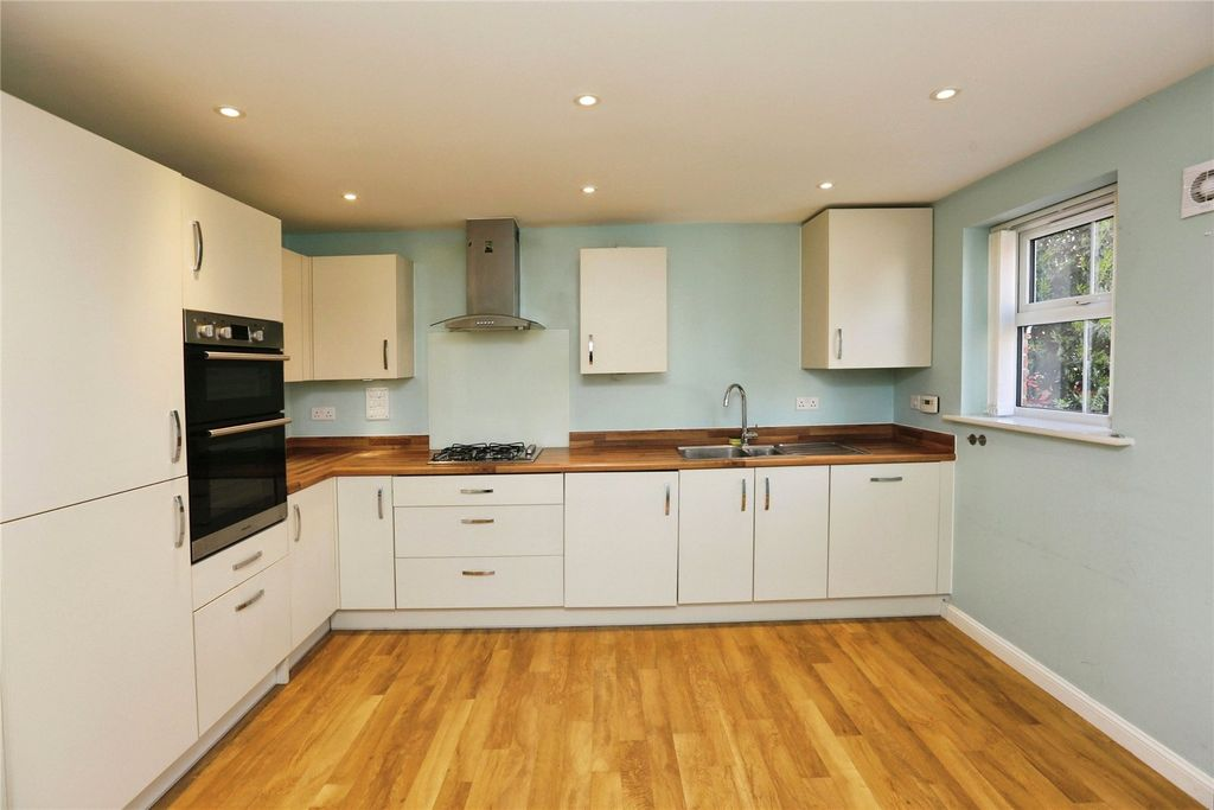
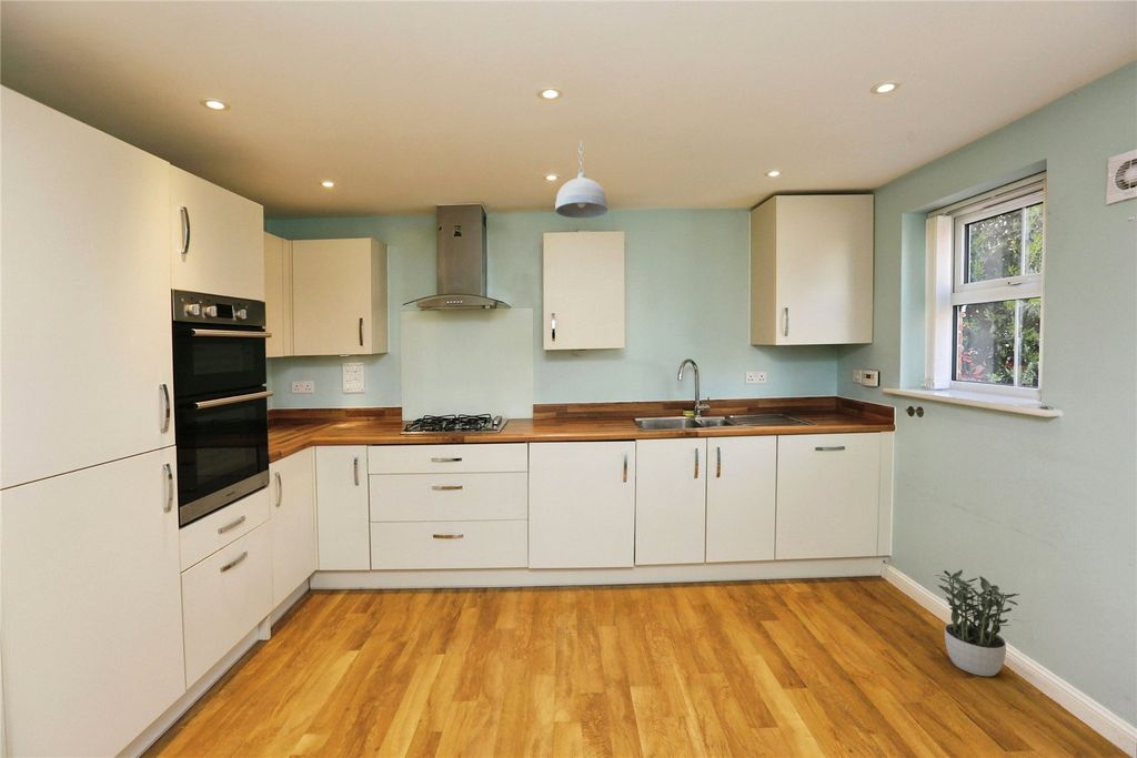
+ pendant light [554,140,608,219]
+ potted plant [935,569,1020,677]
